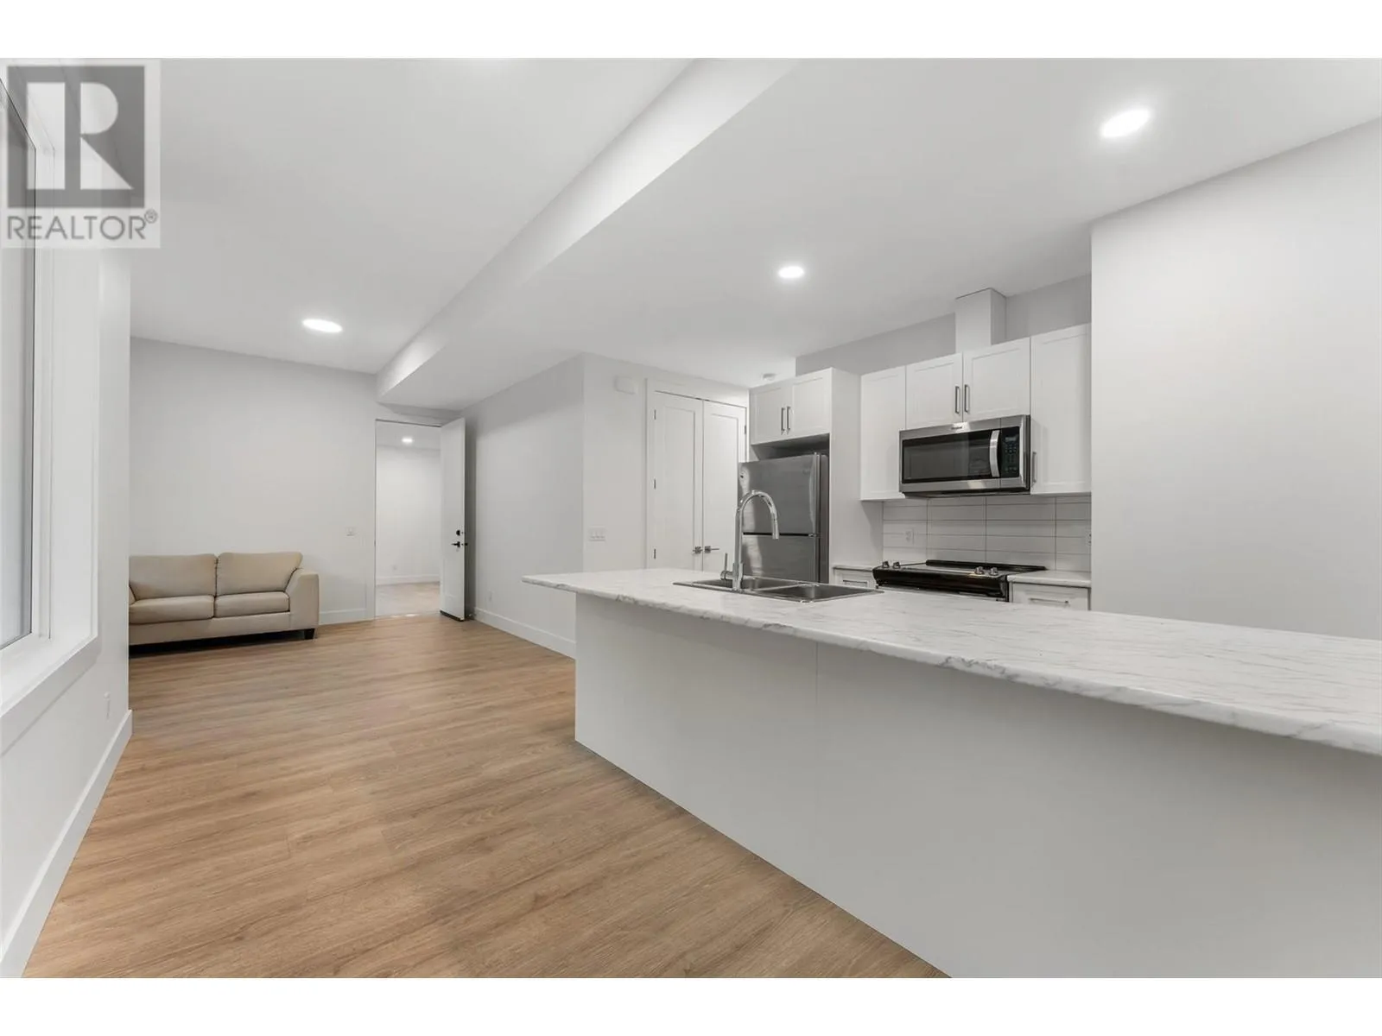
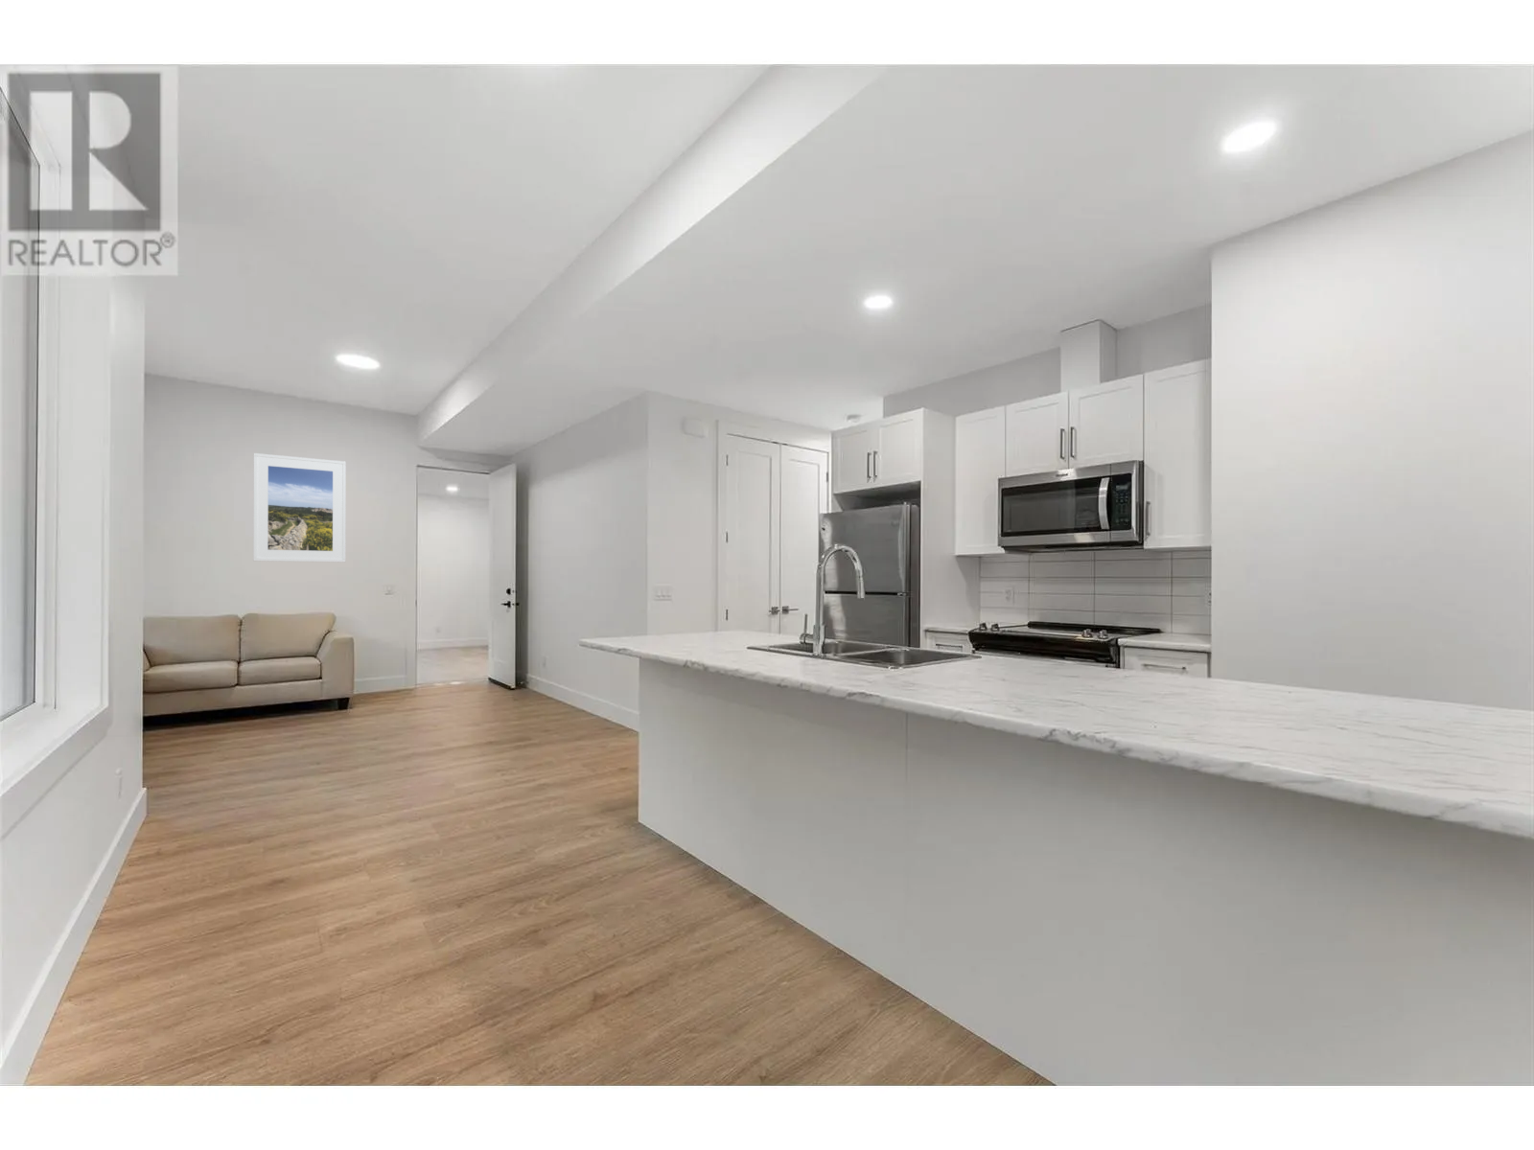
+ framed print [252,452,347,563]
